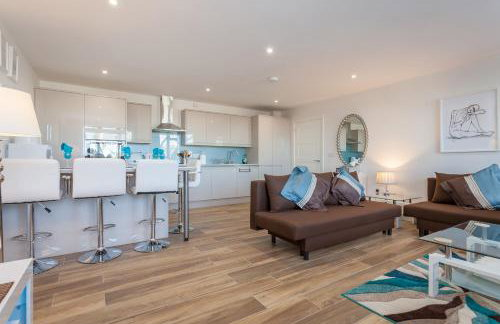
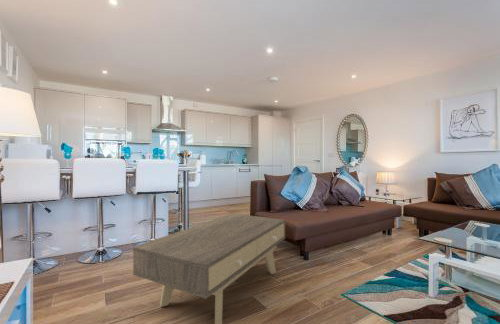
+ coffee table [132,213,286,324]
